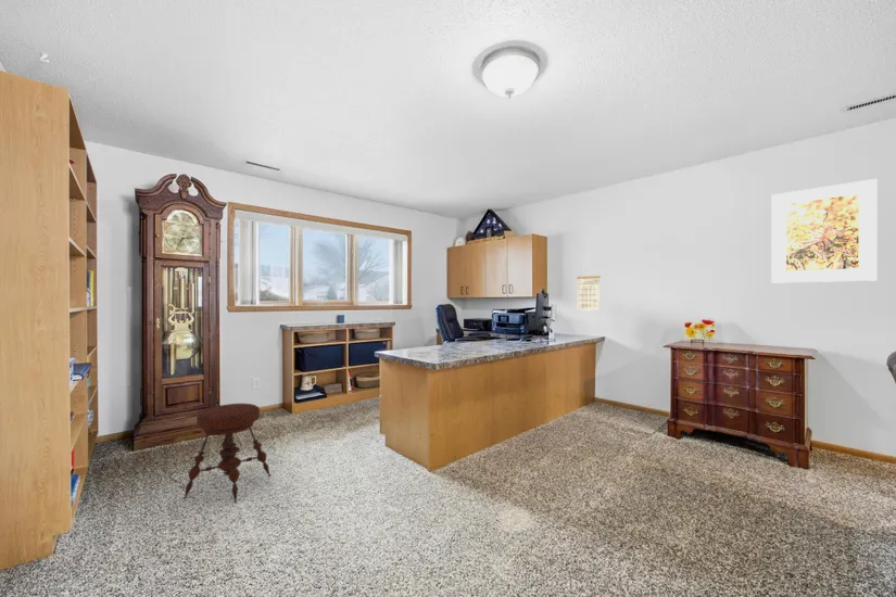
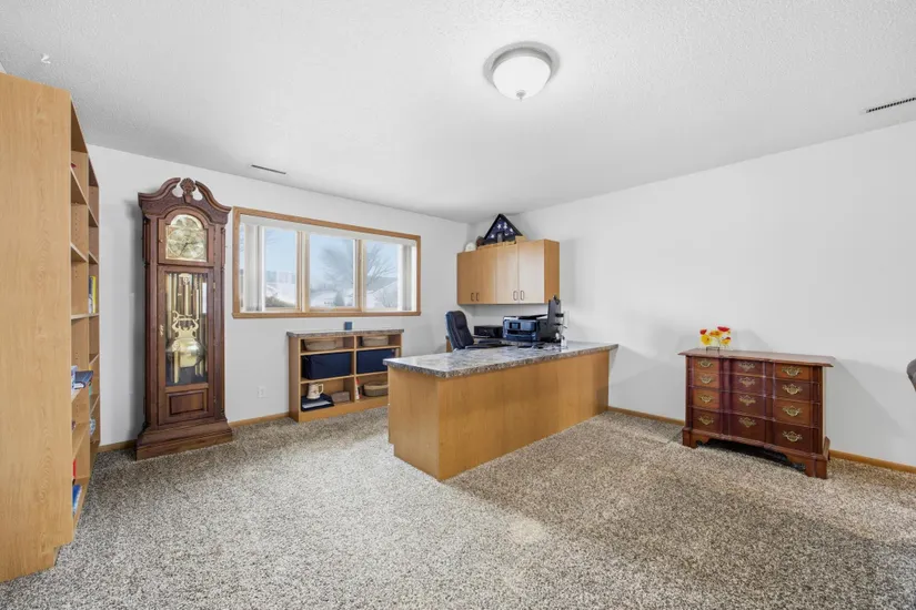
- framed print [770,178,879,284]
- stool [181,403,273,505]
- calendar [576,268,601,312]
